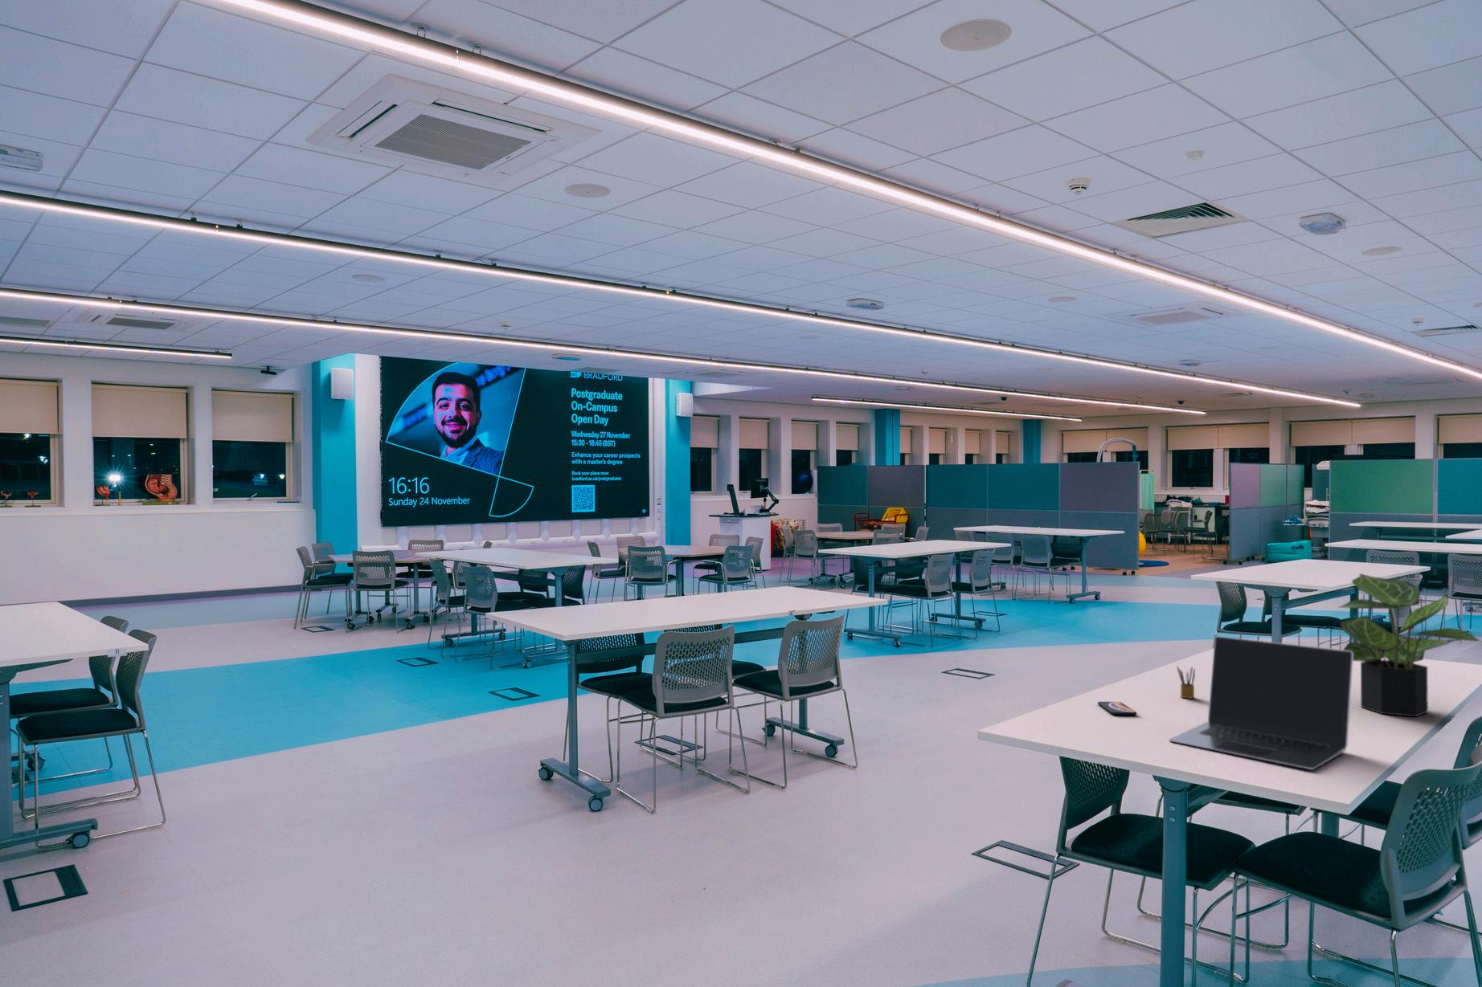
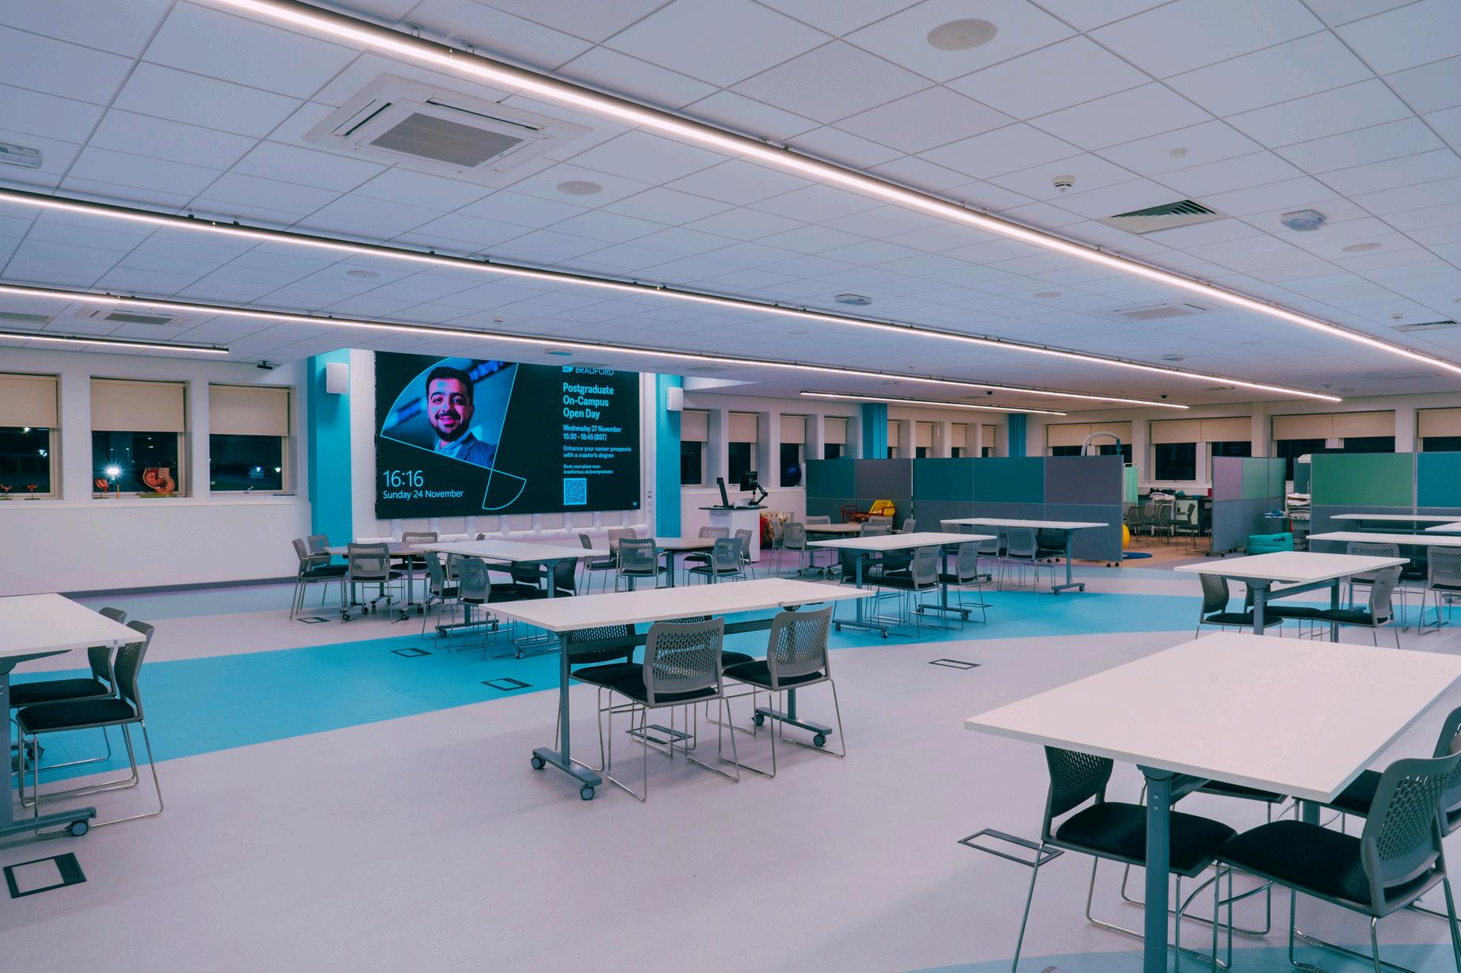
- smartphone [1097,701,1137,716]
- laptop [1168,636,1353,770]
- pencil box [1176,665,1196,699]
- potted plant [1338,574,1482,717]
